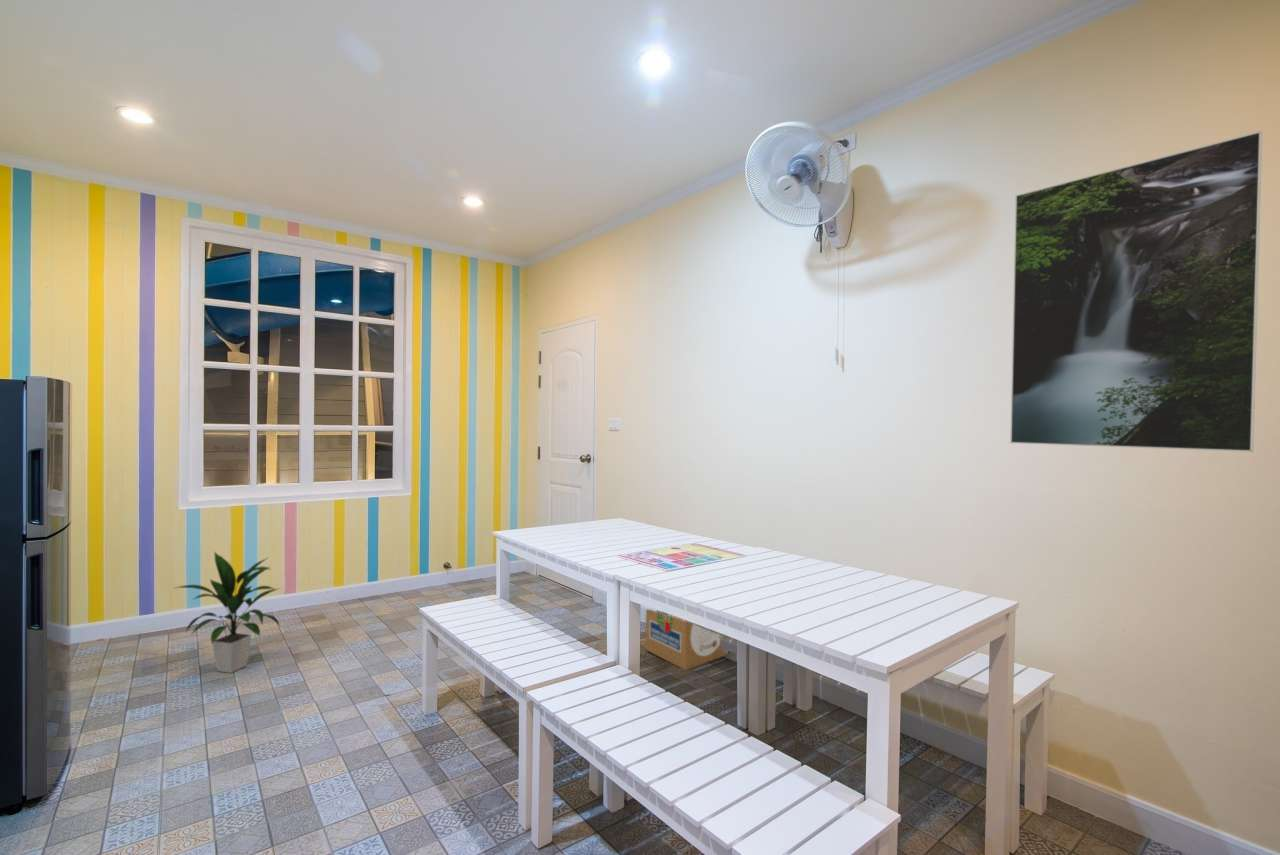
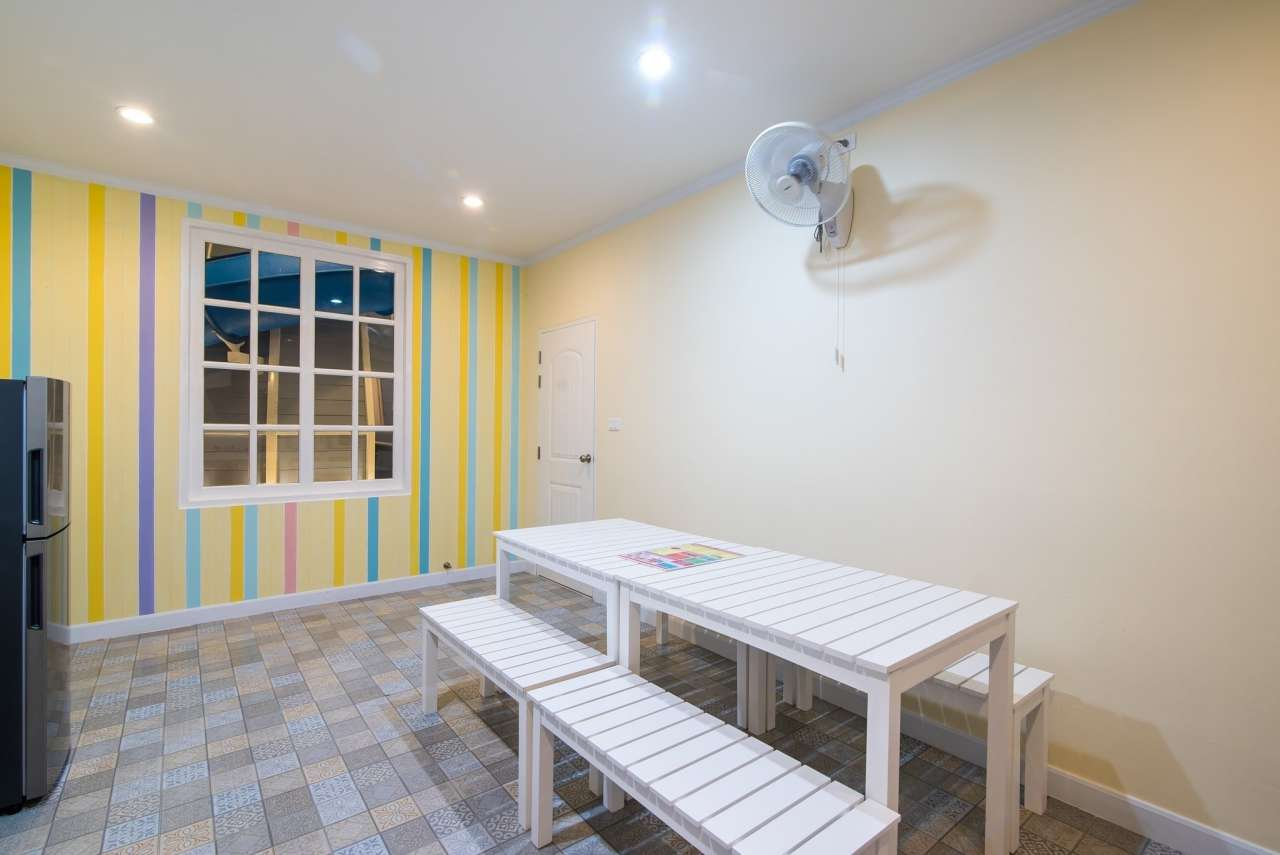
- indoor plant [174,550,281,674]
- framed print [1009,130,1263,453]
- cardboard box [645,608,728,671]
